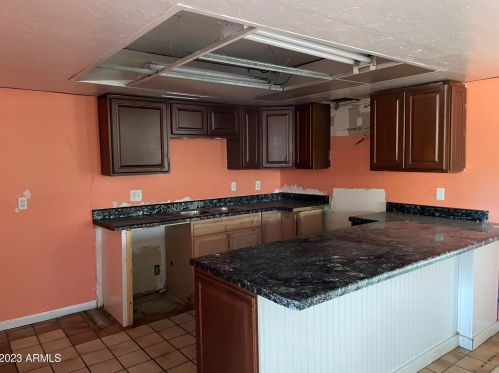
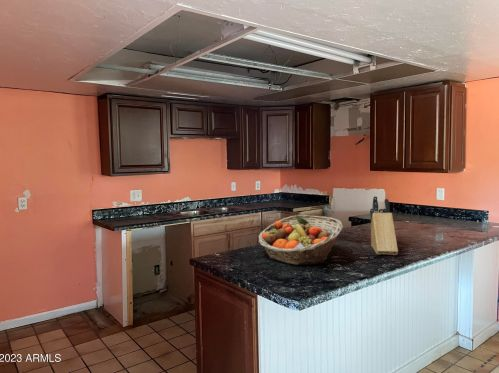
+ knife block [369,195,399,256]
+ fruit basket [257,214,343,266]
